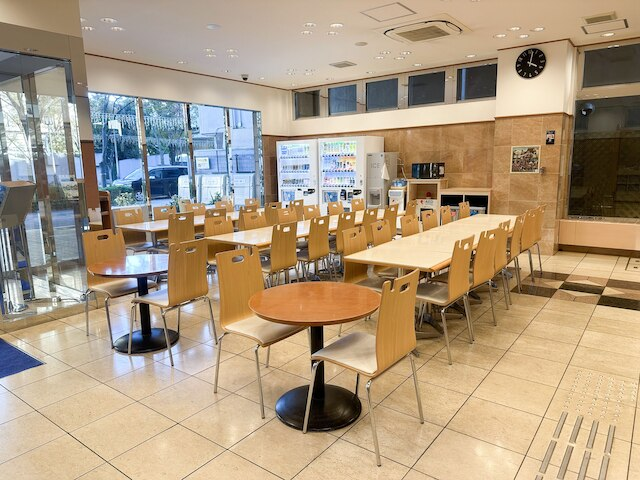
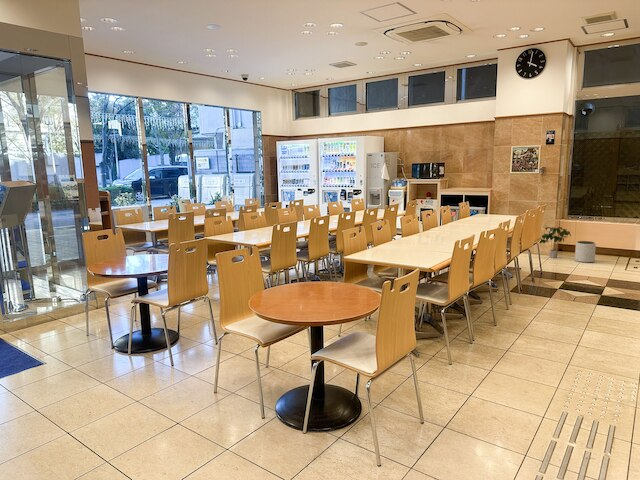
+ potted plant [538,226,572,259]
+ plant pot [574,240,597,264]
